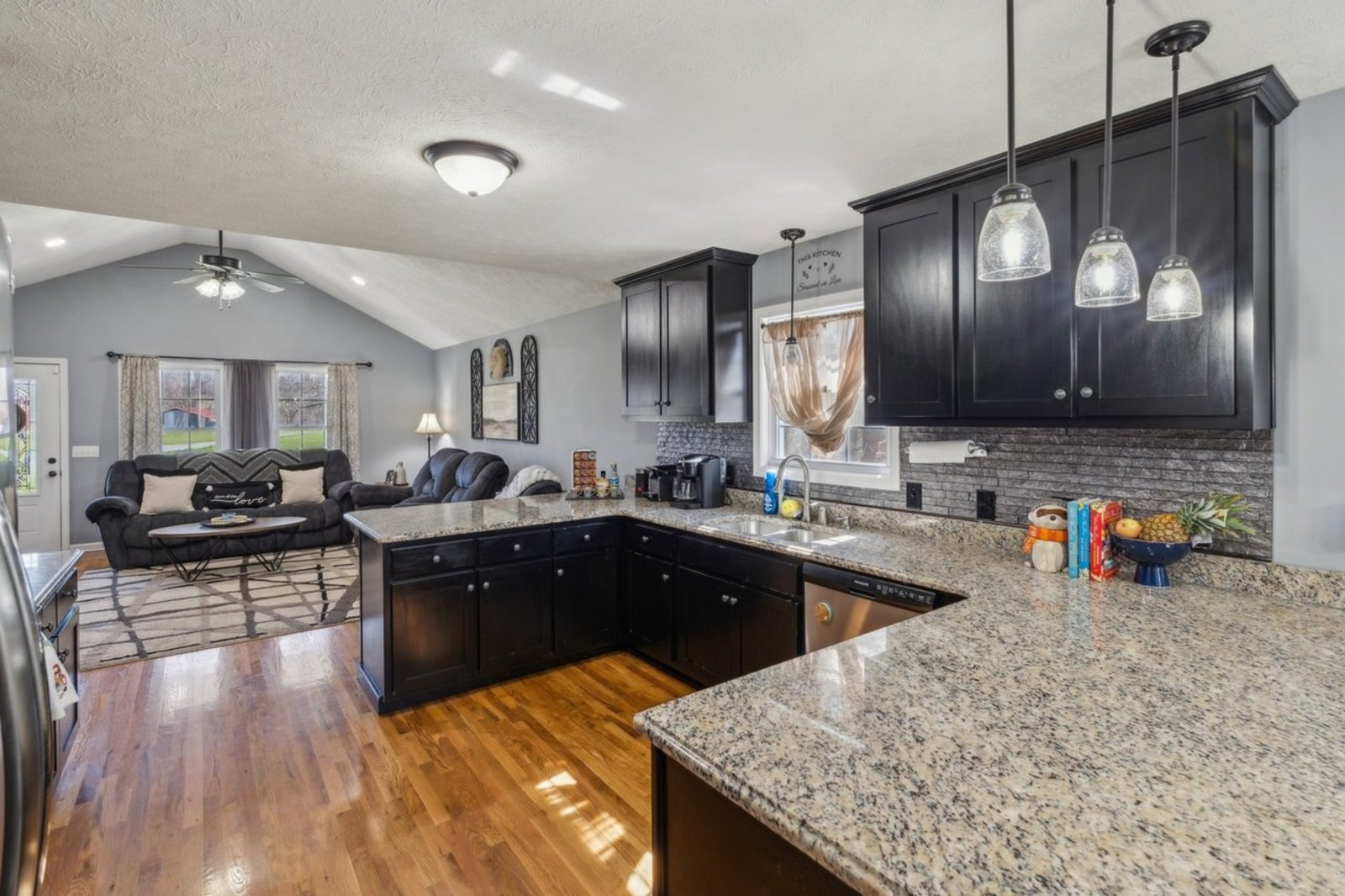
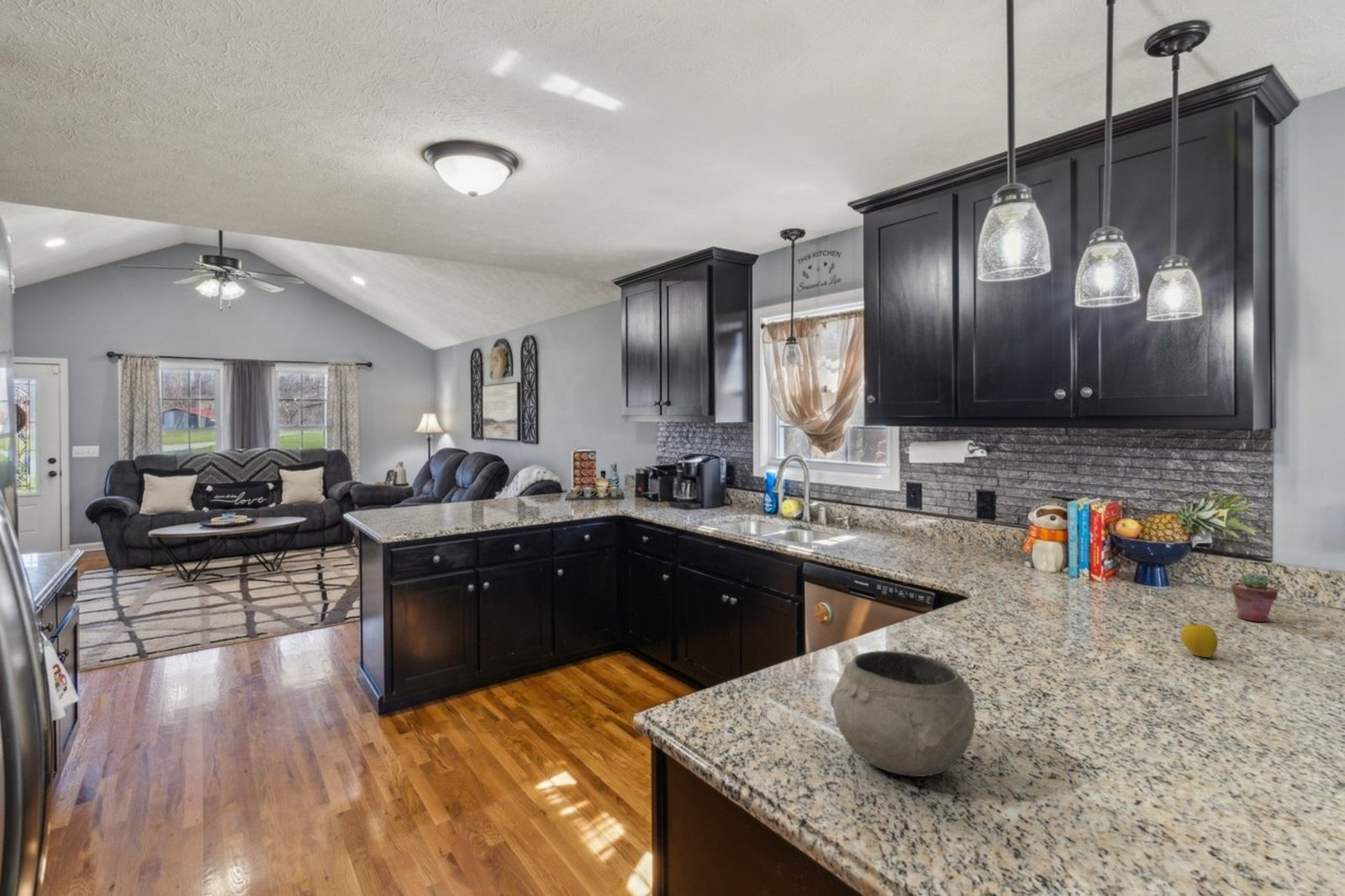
+ potted succulent [1231,572,1279,623]
+ bowl [830,650,976,777]
+ apple [1180,619,1219,658]
